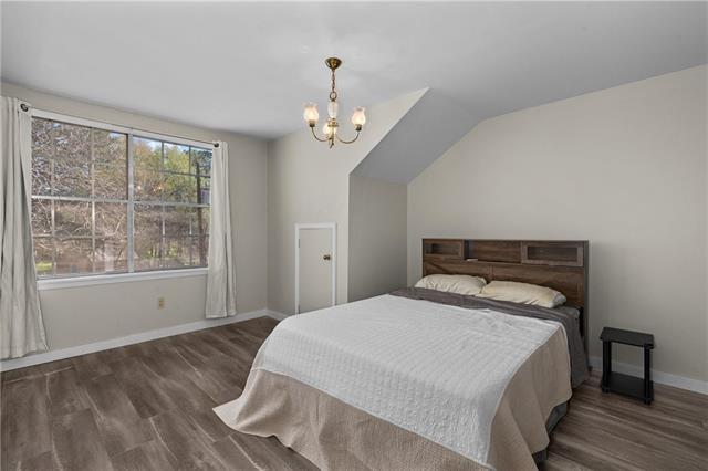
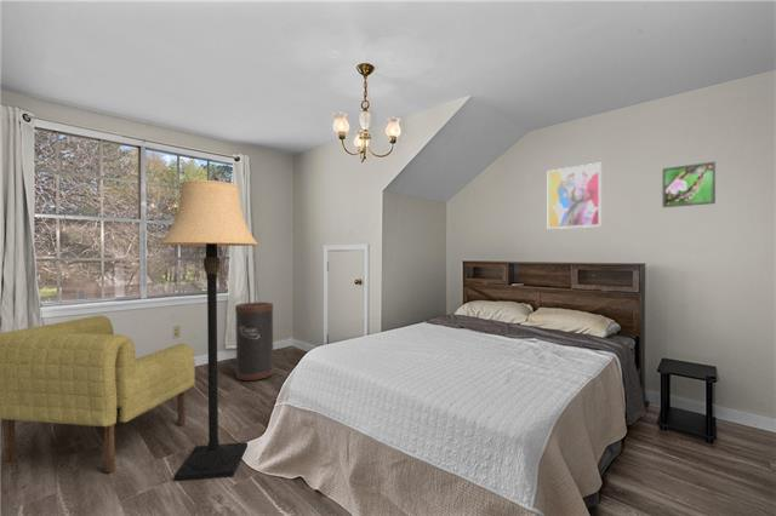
+ lamp [158,179,259,482]
+ armchair [0,315,196,474]
+ wall art [547,161,603,230]
+ trash can [234,302,275,382]
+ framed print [661,160,717,208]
